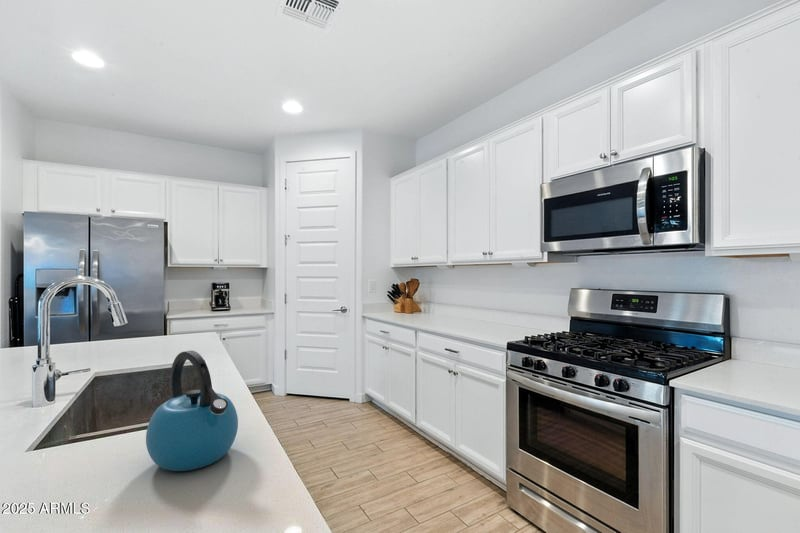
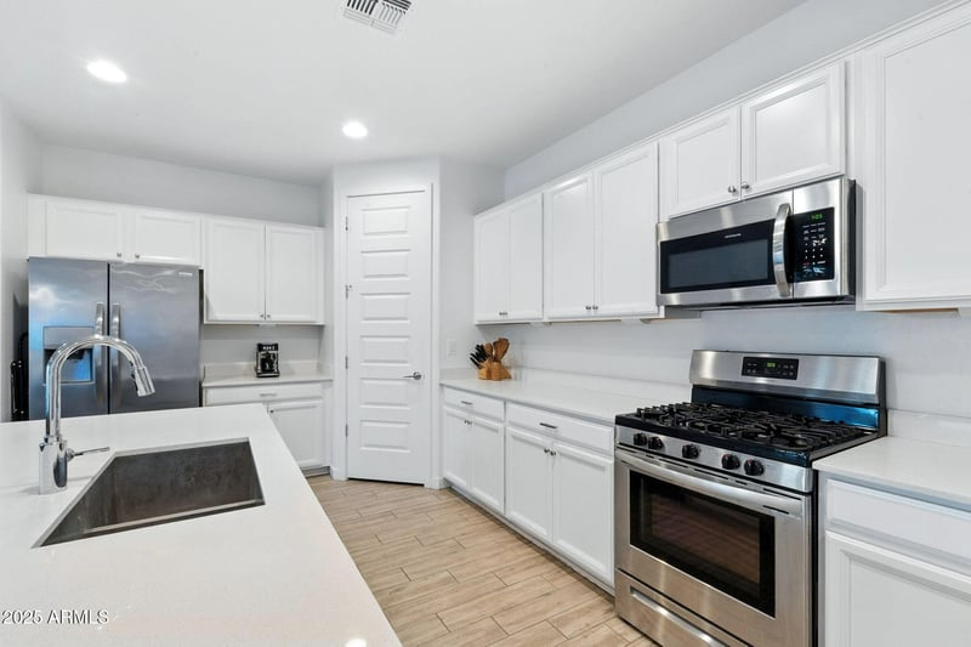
- kettle [145,350,239,472]
